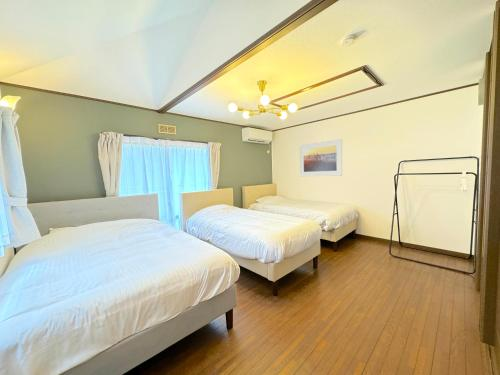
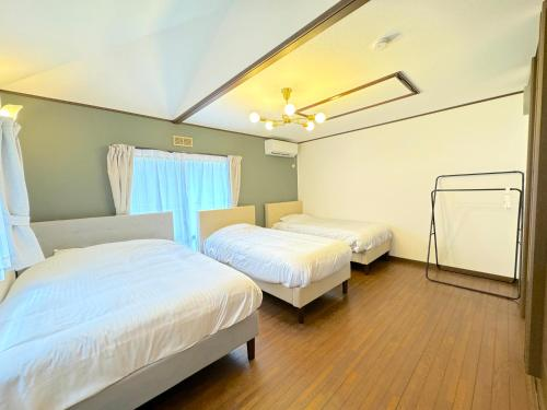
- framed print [299,138,343,178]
